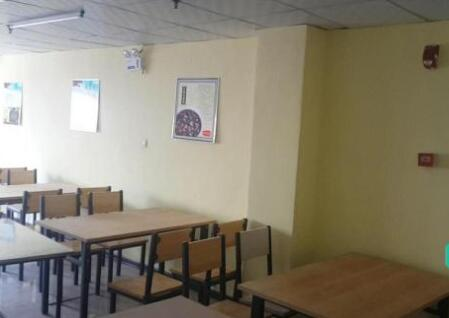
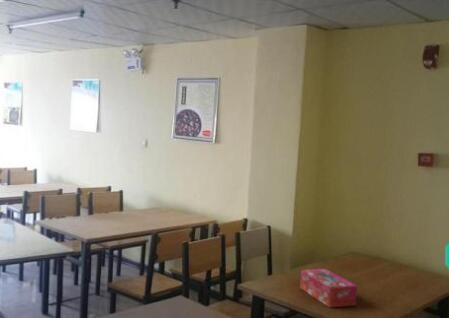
+ tissue box [299,268,358,309]
